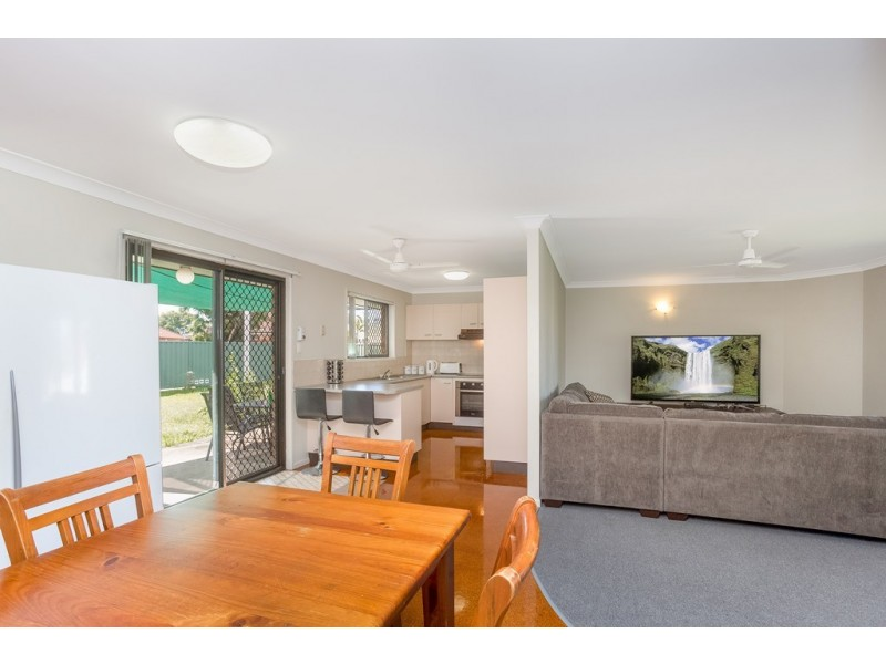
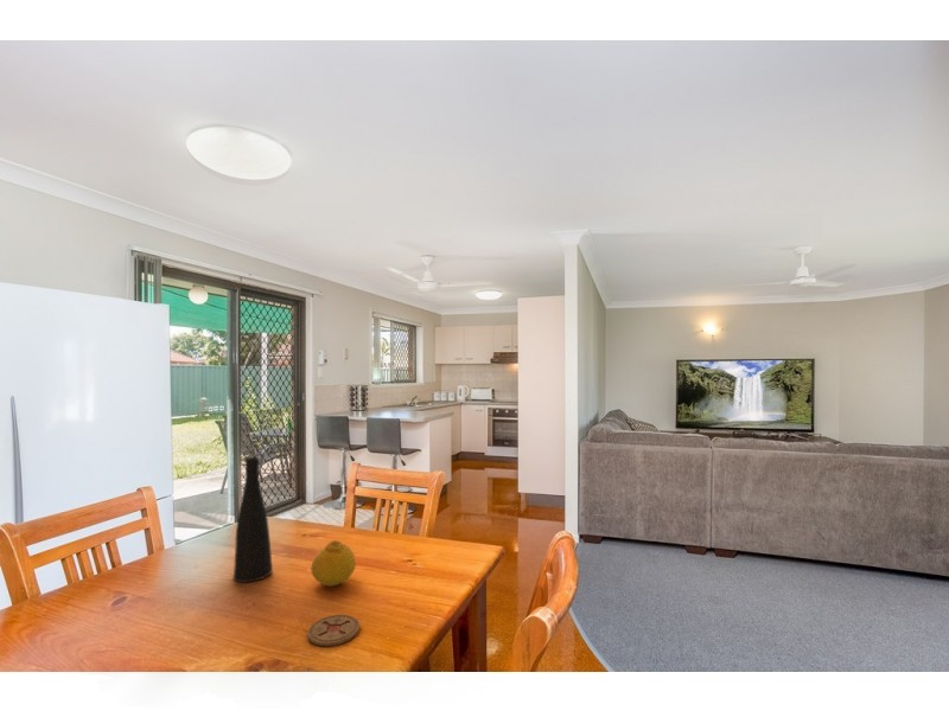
+ vase [233,456,273,583]
+ fruit [310,539,357,588]
+ coaster [306,614,361,647]
